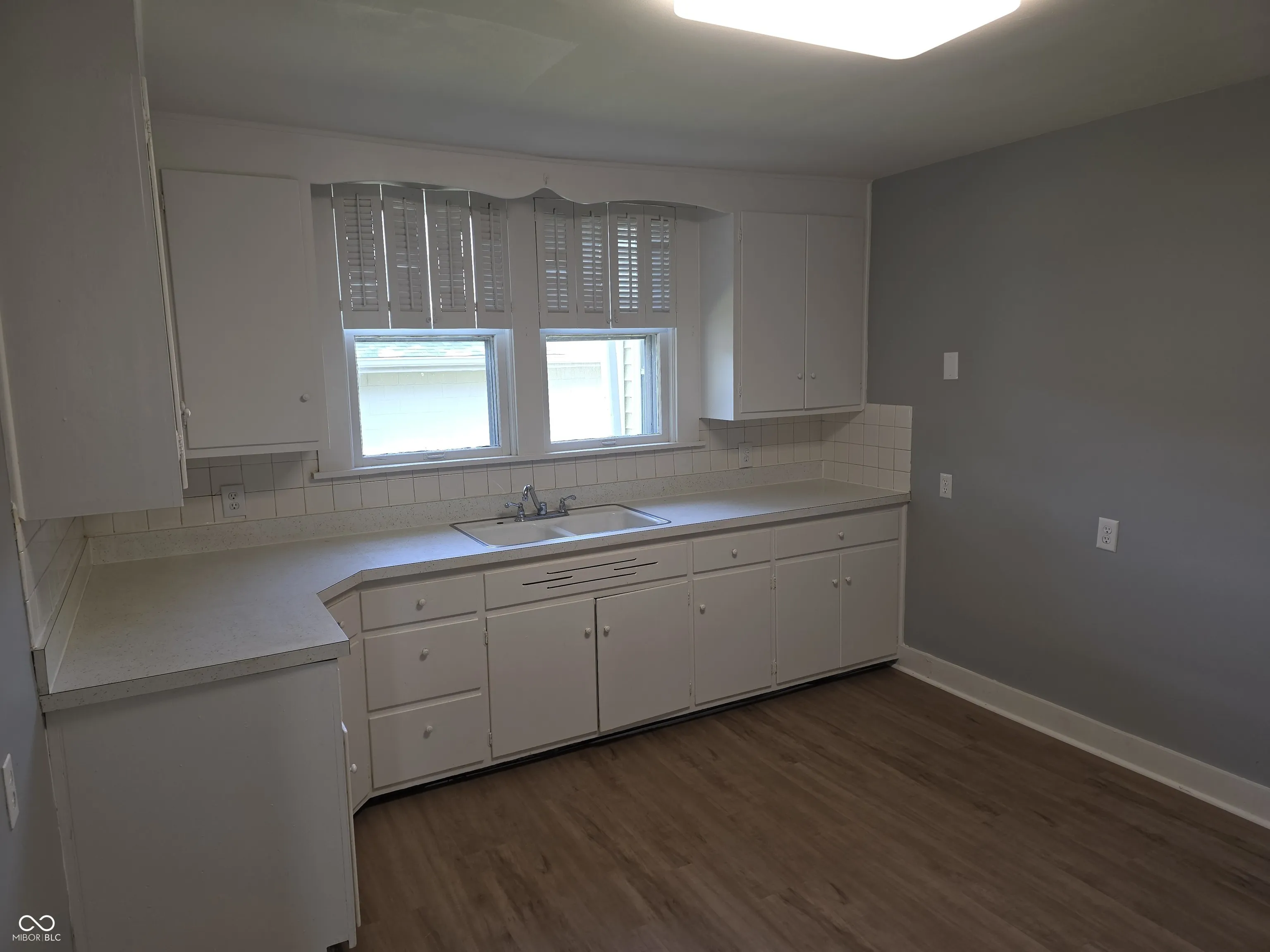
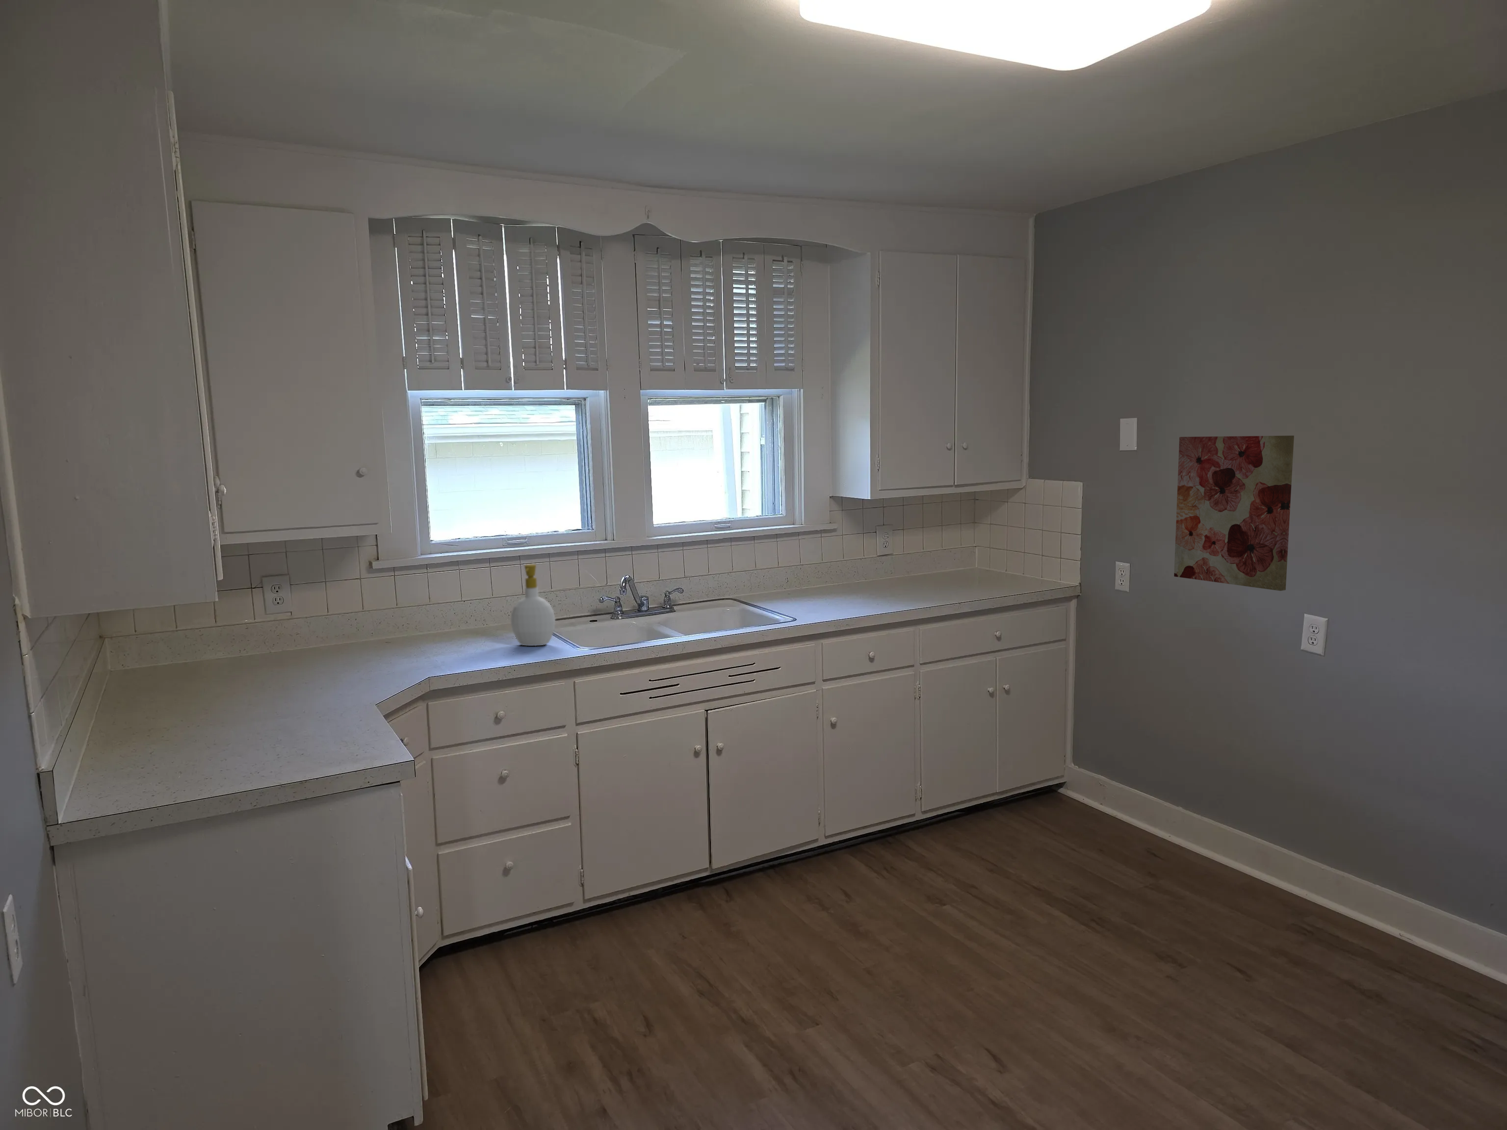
+ soap bottle [510,564,555,647]
+ wall art [1174,436,1295,591]
